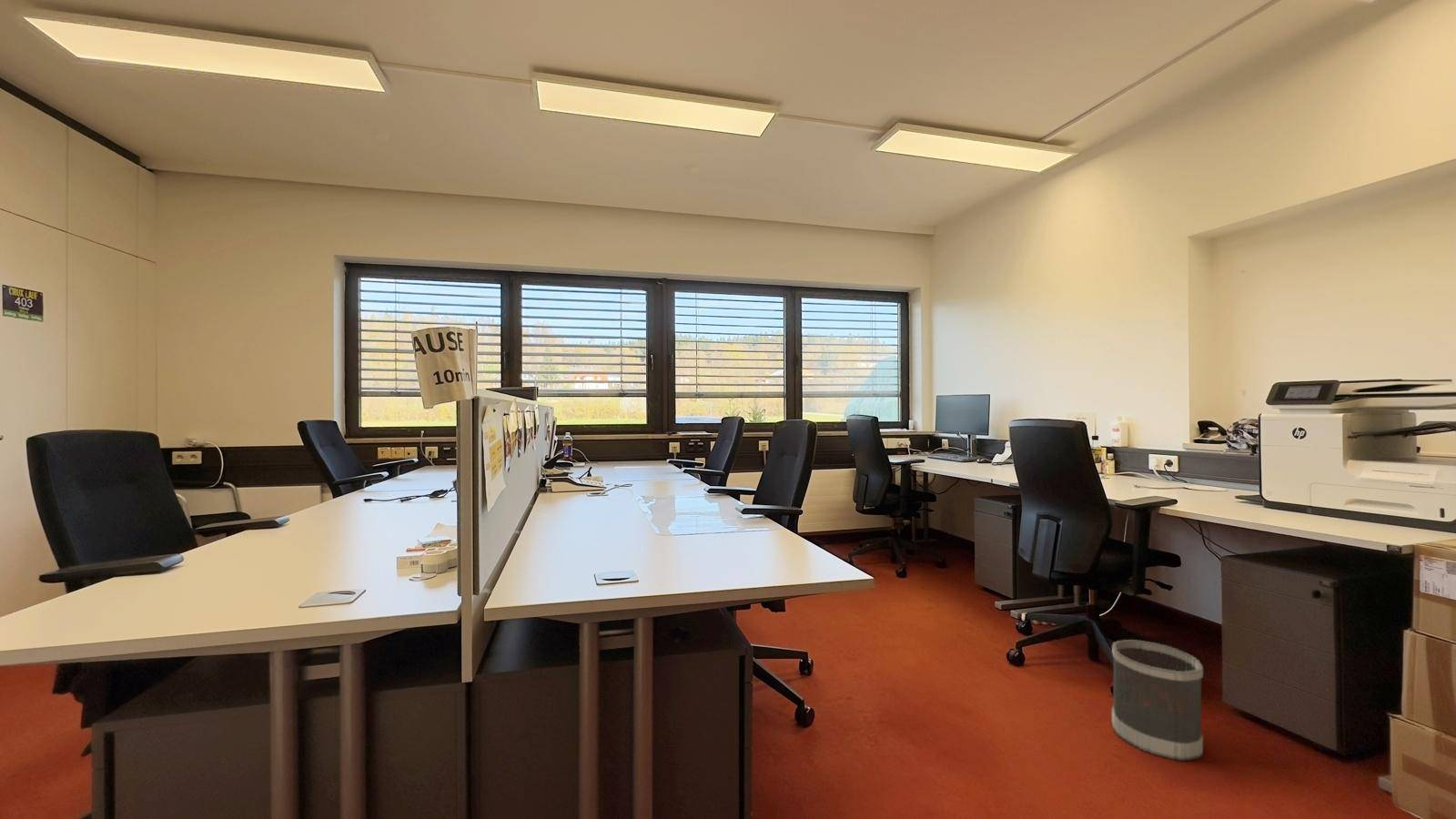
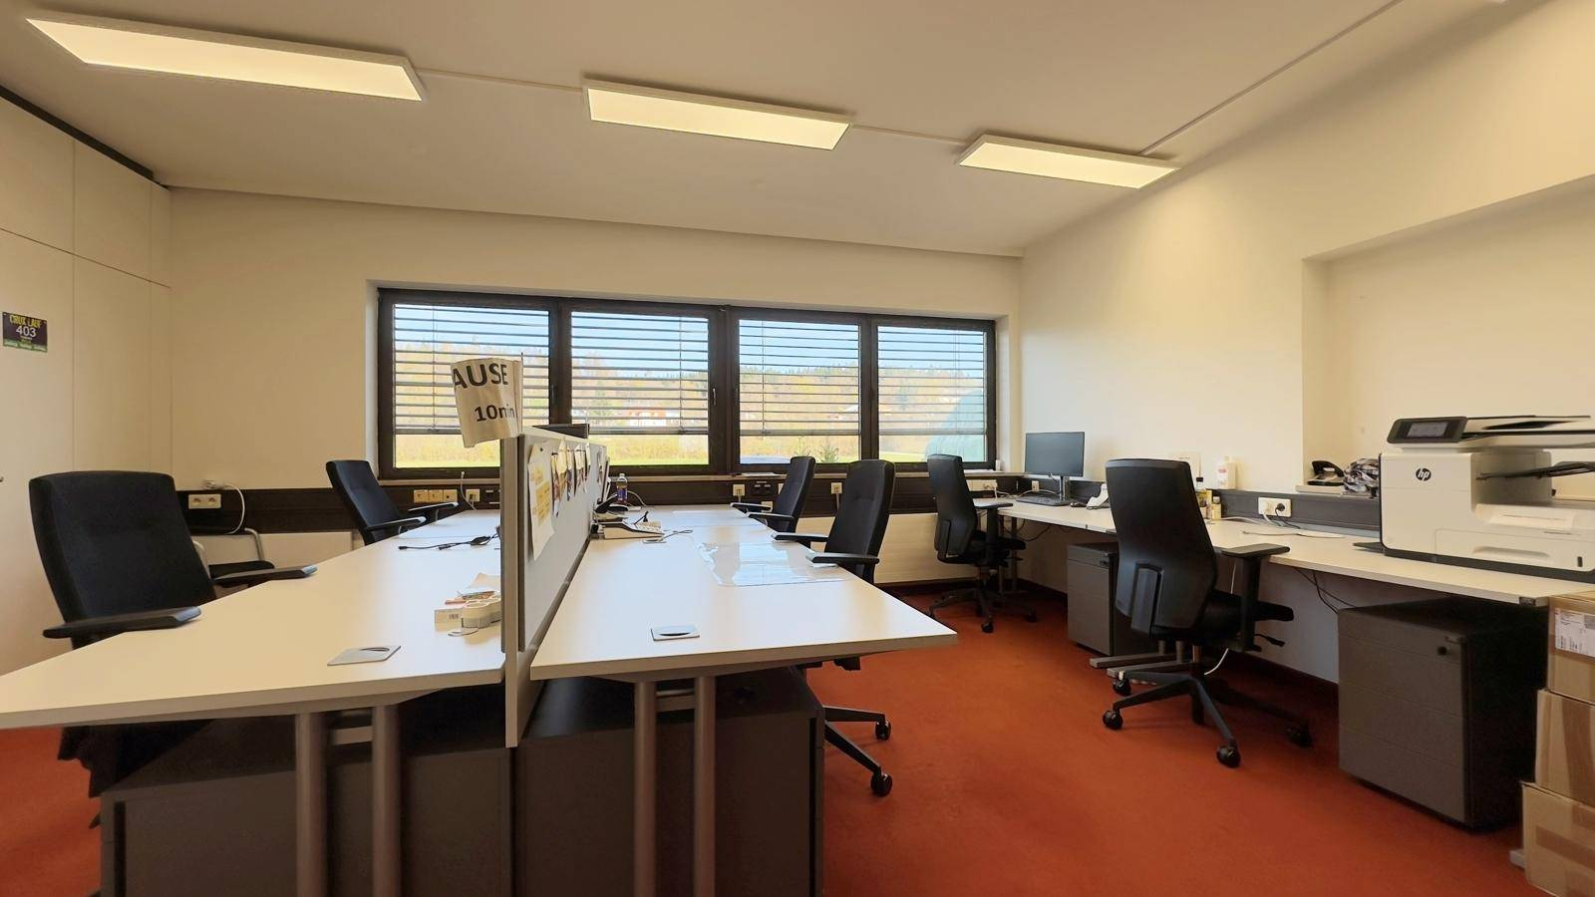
- wastebasket [1111,639,1204,762]
